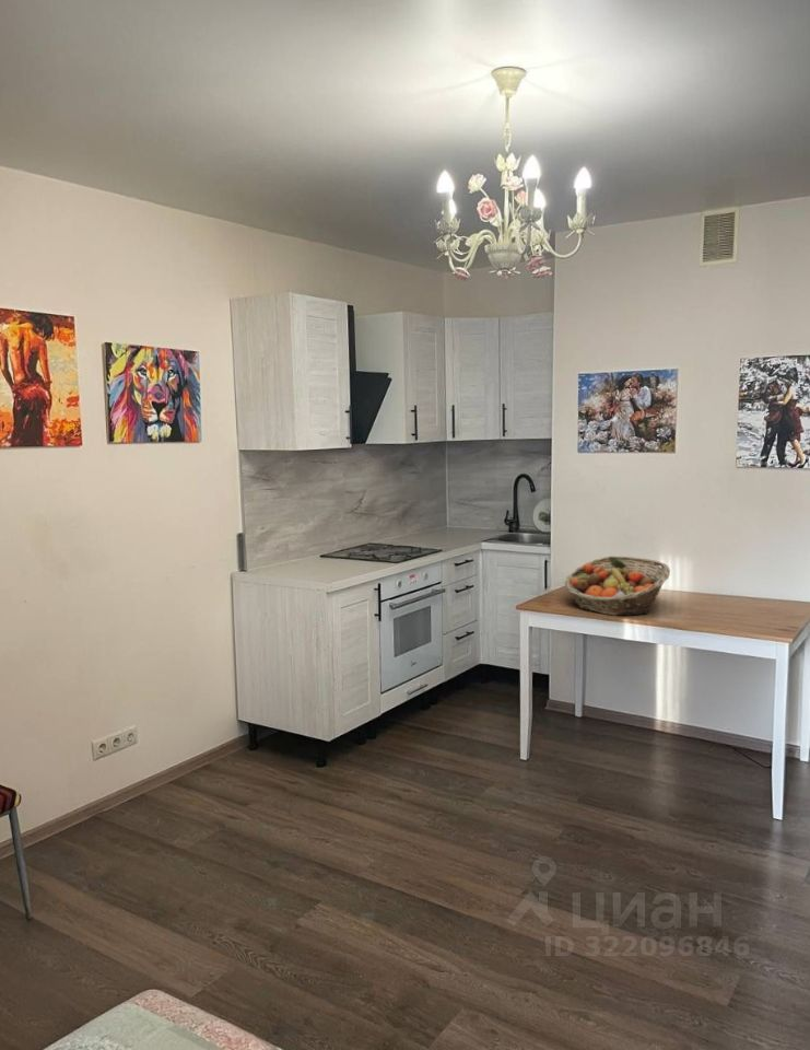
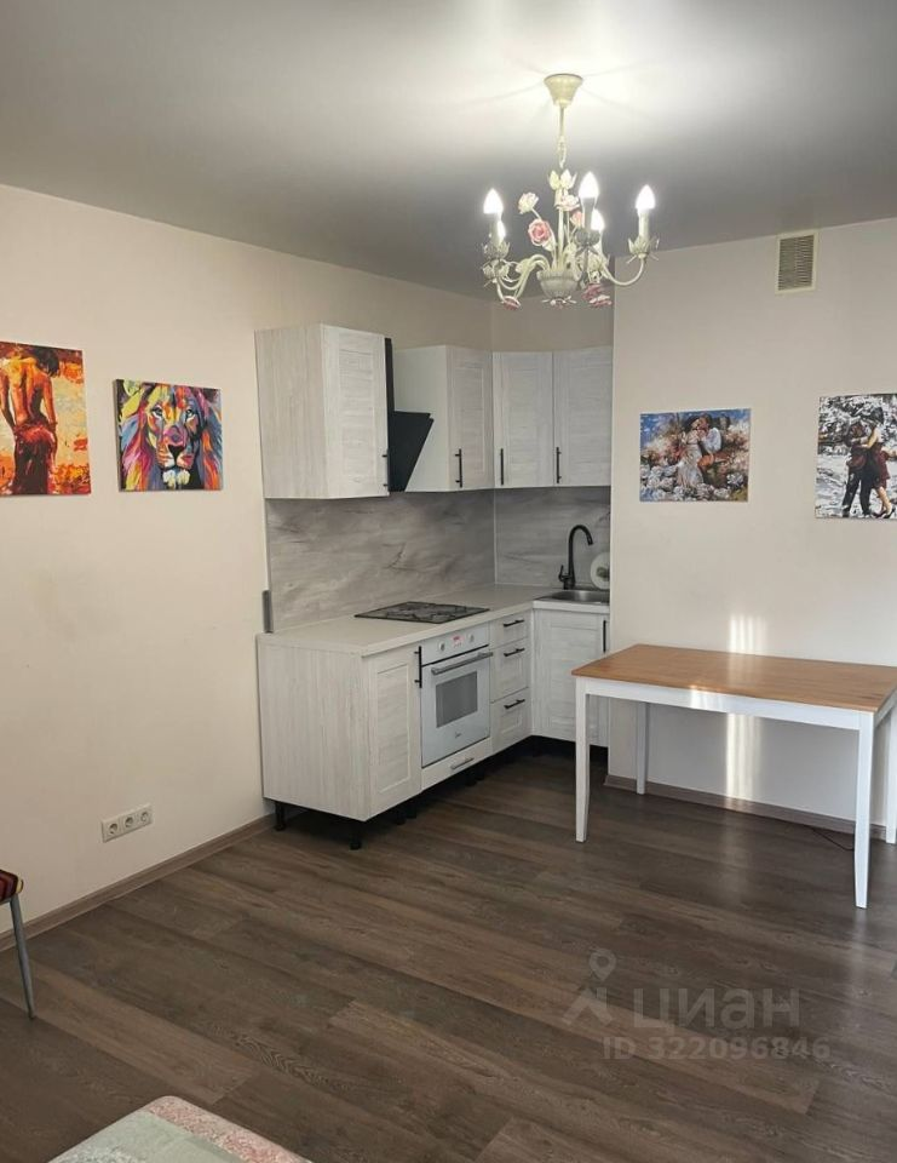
- fruit basket [563,556,671,617]
